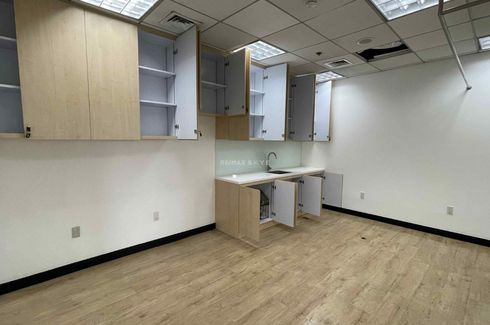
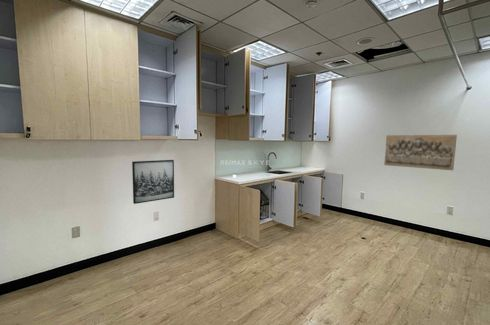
+ wall art [131,159,175,205]
+ relief panel [383,134,458,171]
